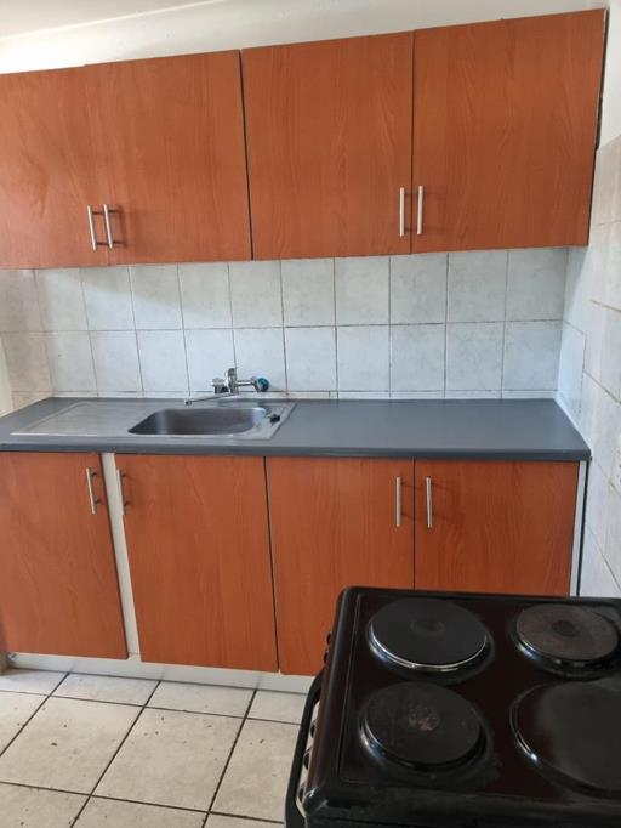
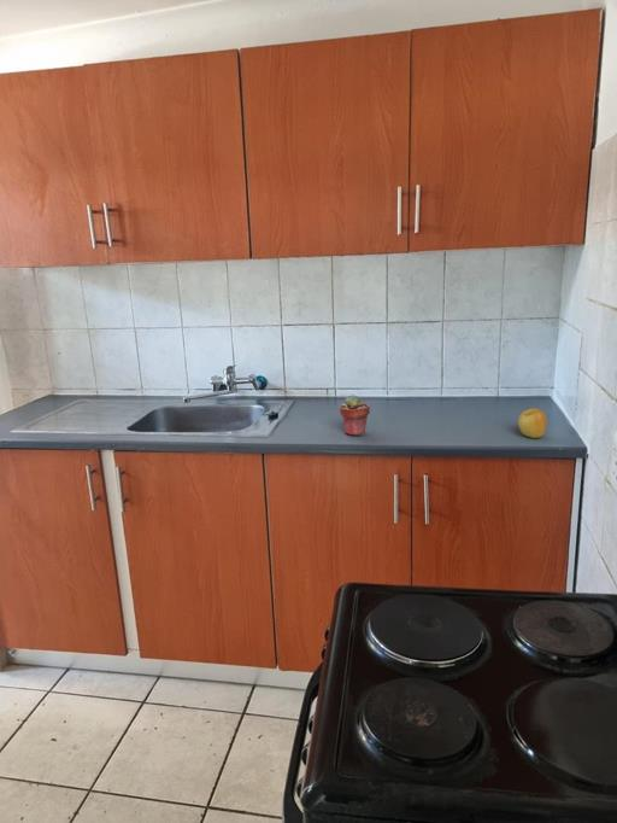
+ apple [517,407,548,439]
+ potted succulent [339,393,371,437]
